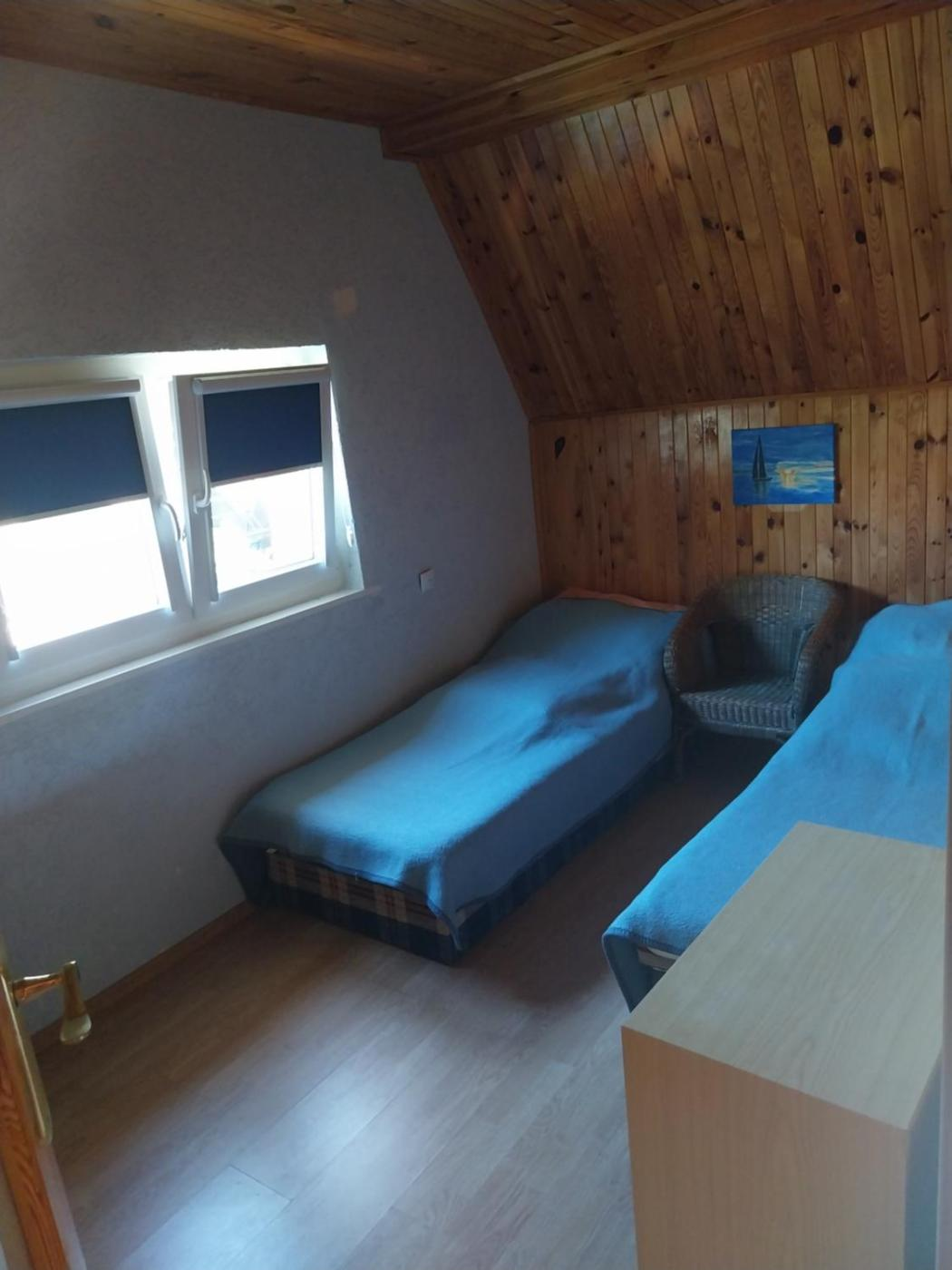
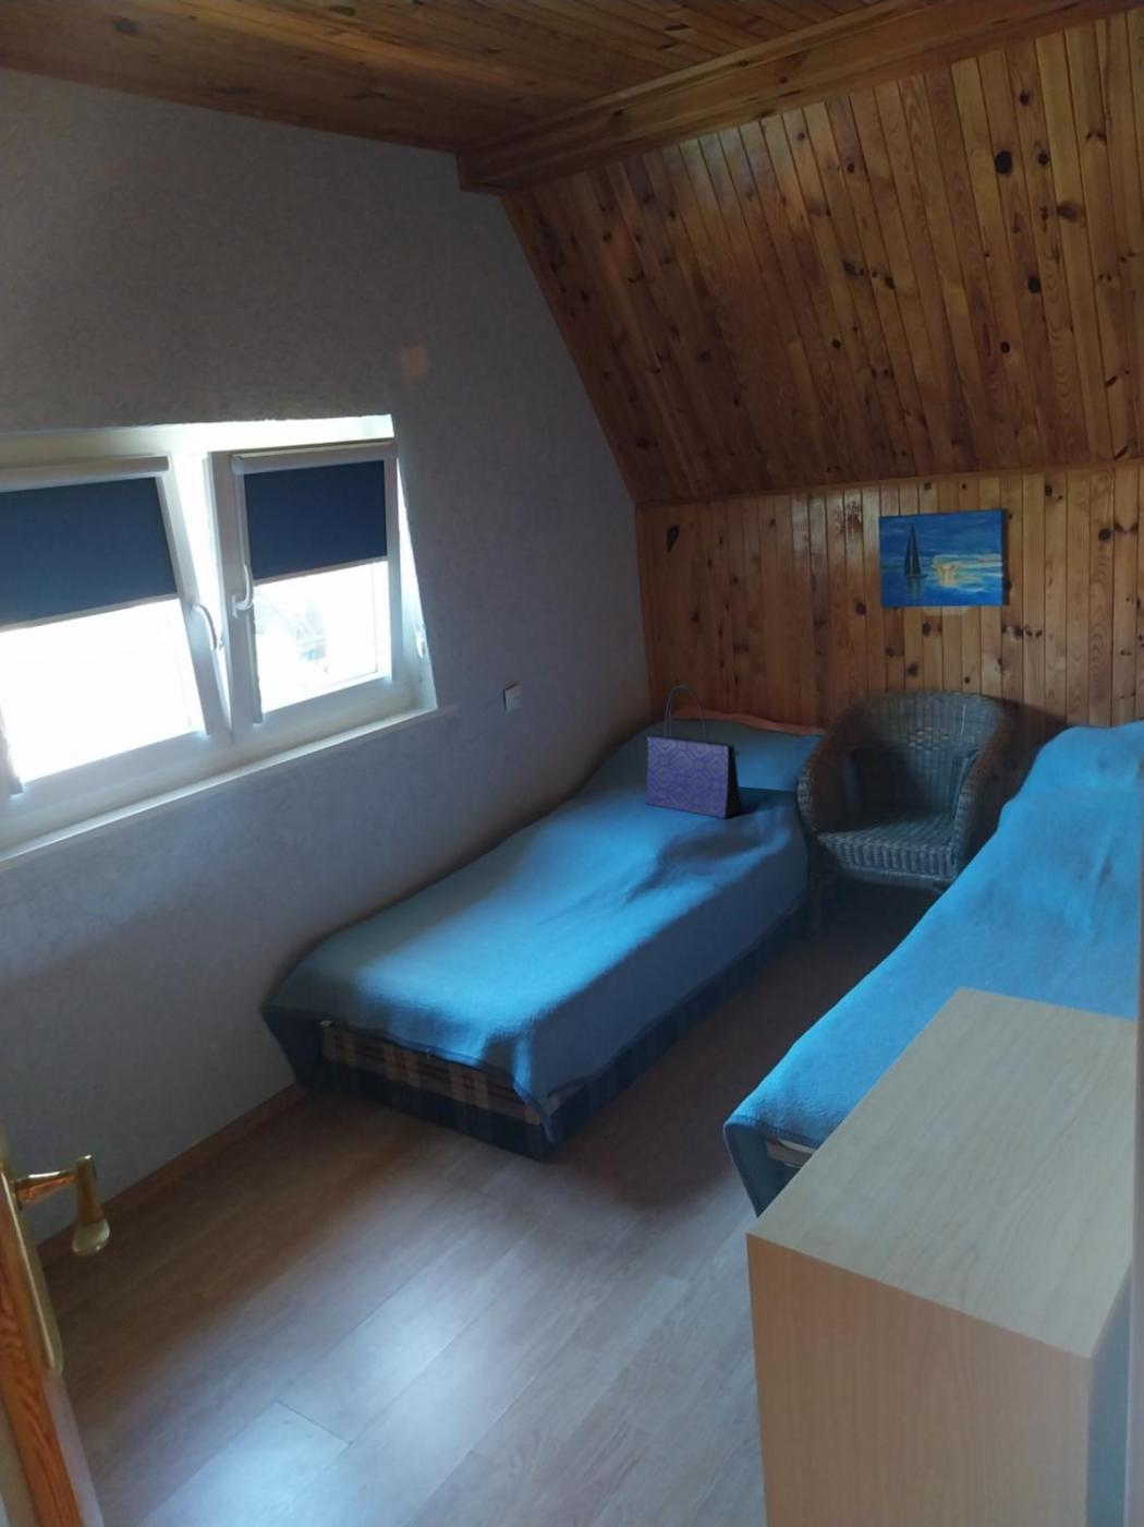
+ tote bag [644,684,745,819]
